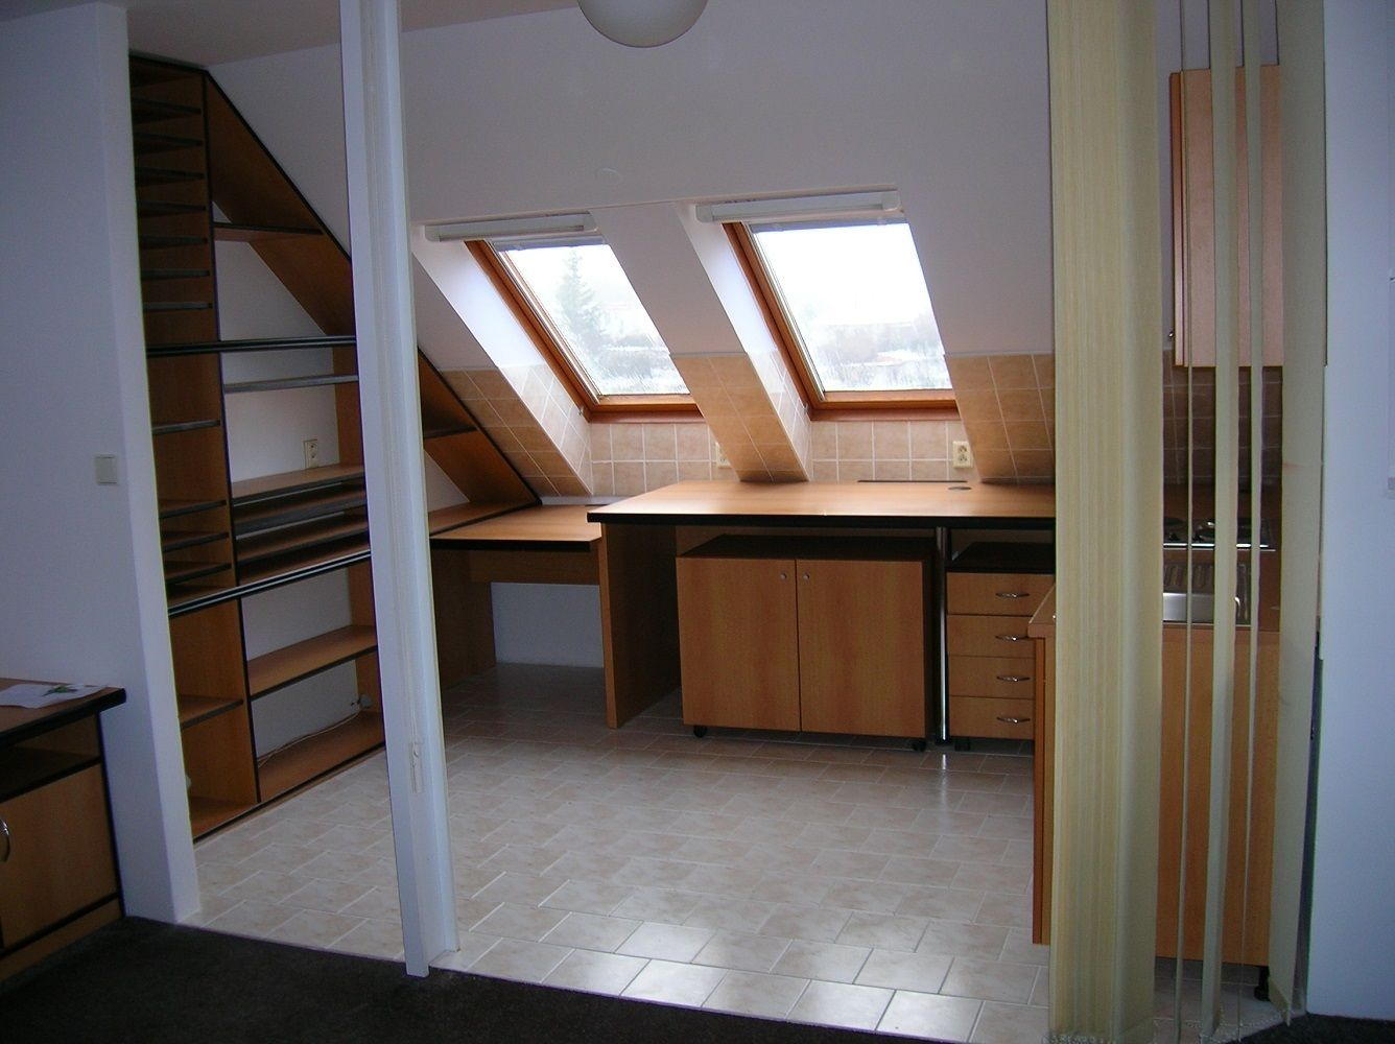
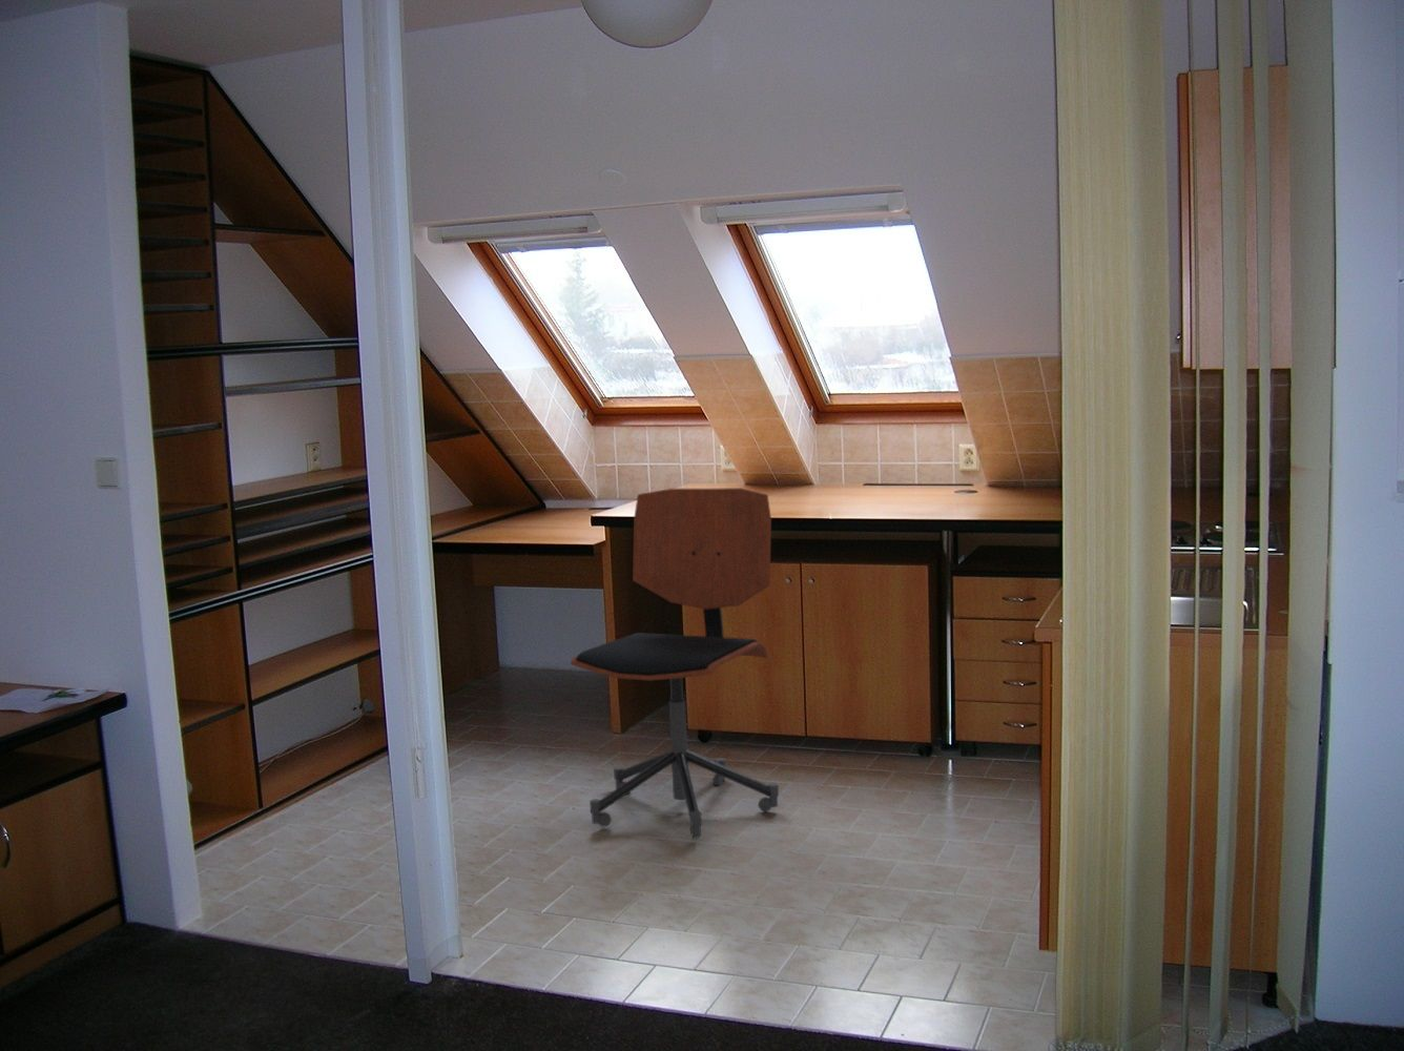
+ office chair [570,487,779,840]
